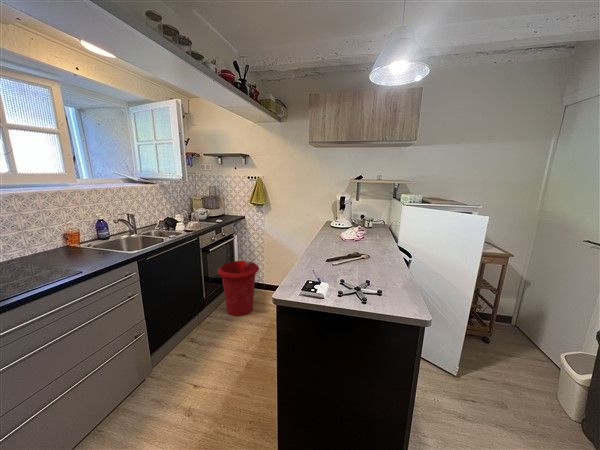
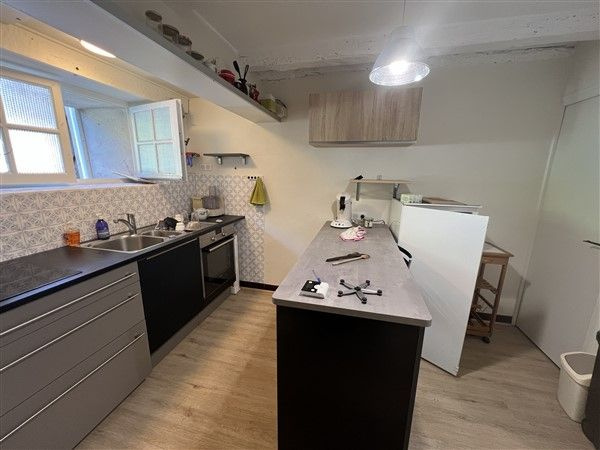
- waste bin [217,260,260,317]
